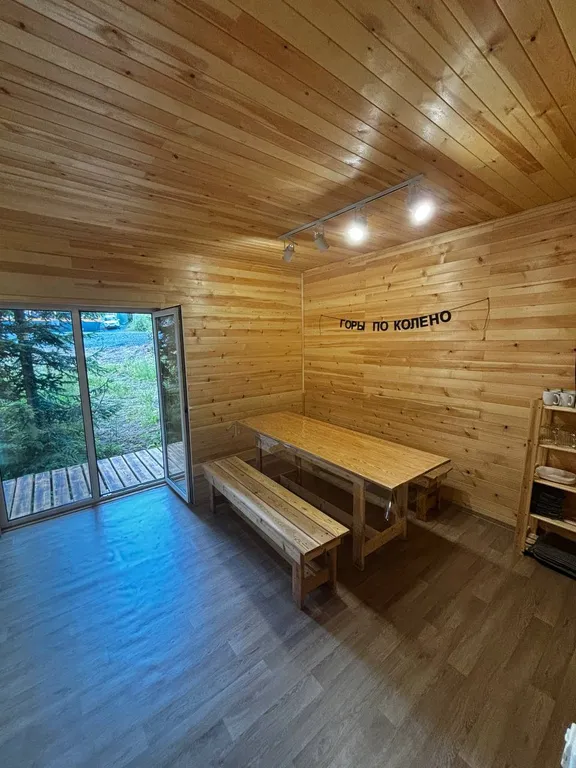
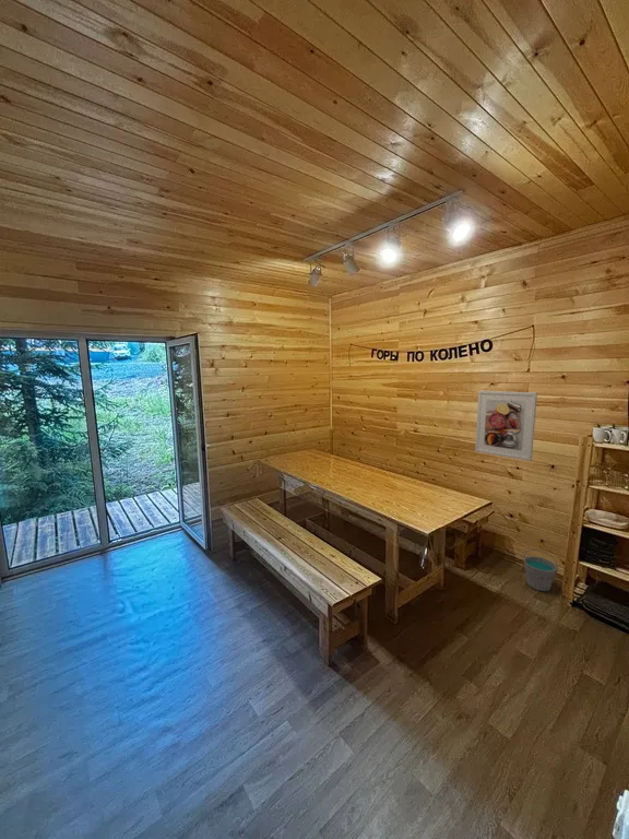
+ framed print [474,390,538,462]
+ bucket [523,547,559,592]
